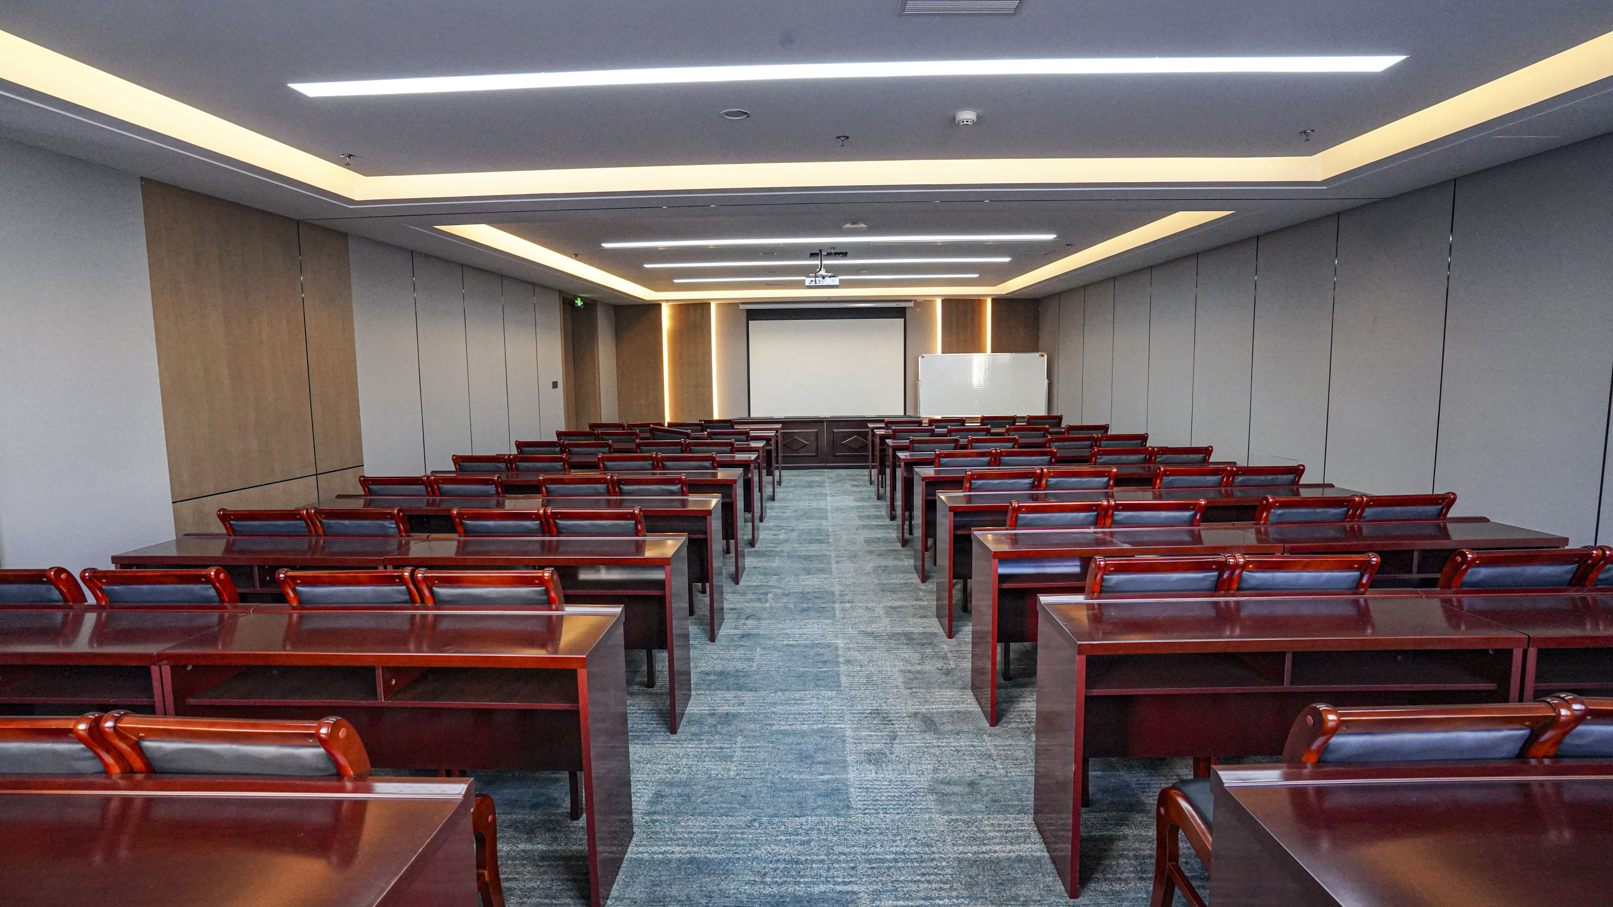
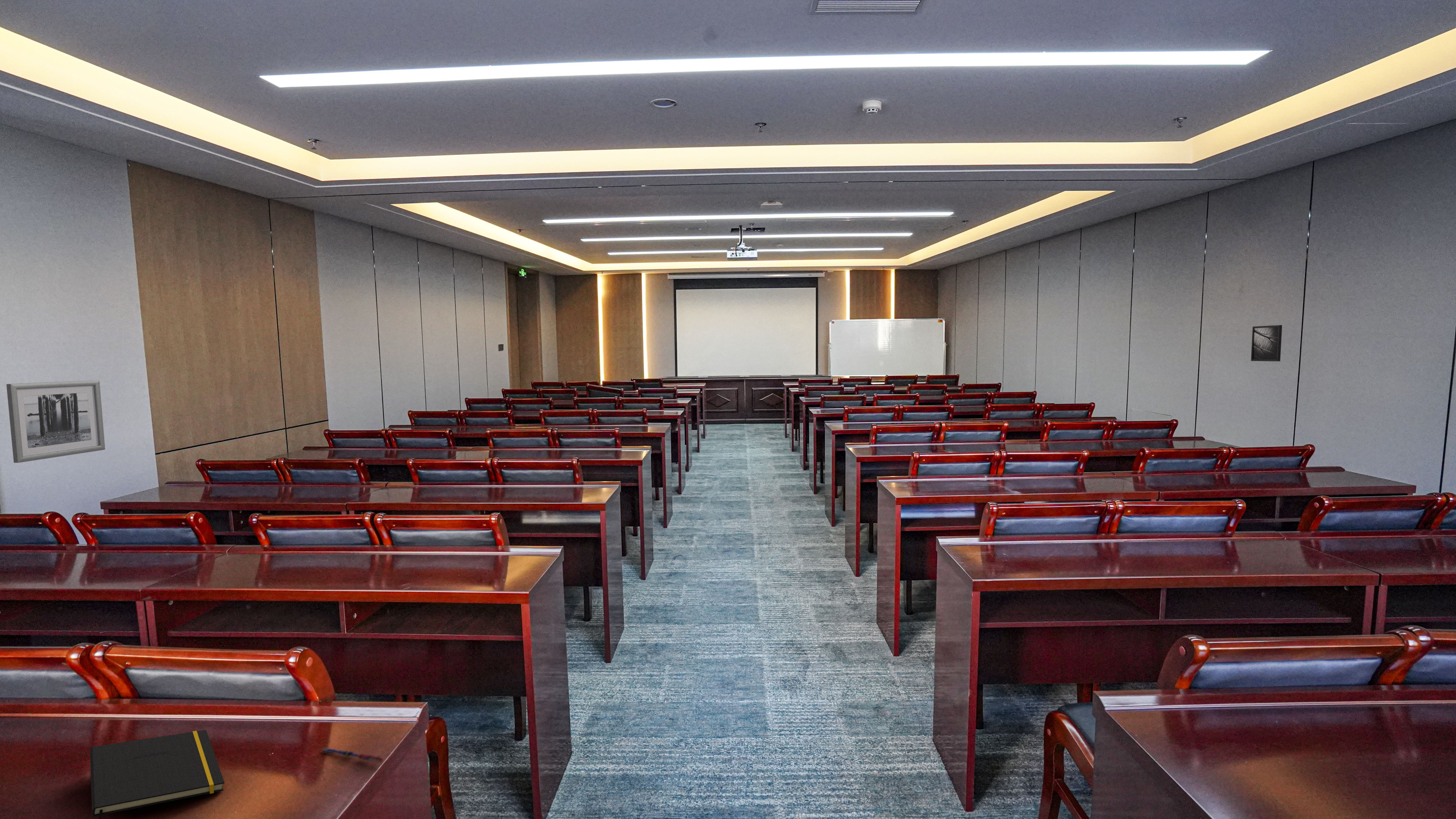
+ wall art [6,380,106,463]
+ notepad [89,730,225,819]
+ pen [320,748,385,763]
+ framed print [1250,325,1283,362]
